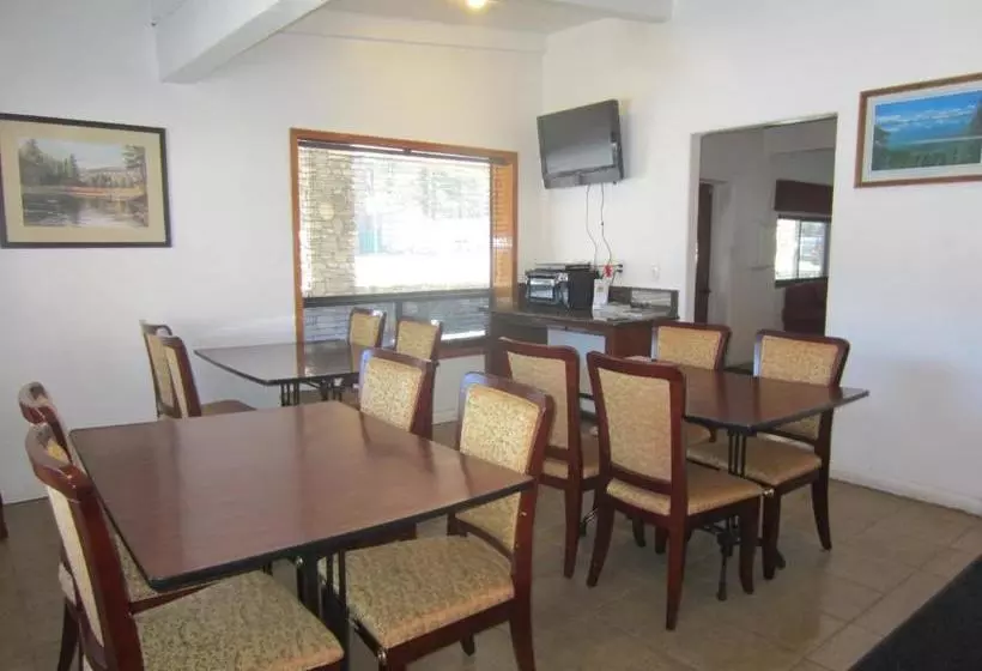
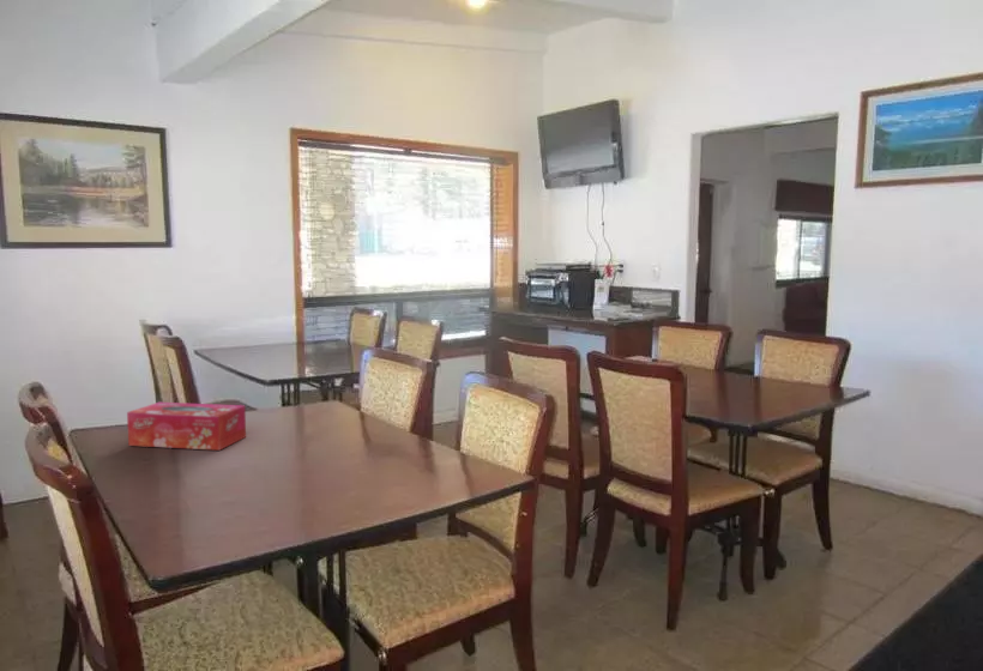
+ tissue box [126,401,247,452]
